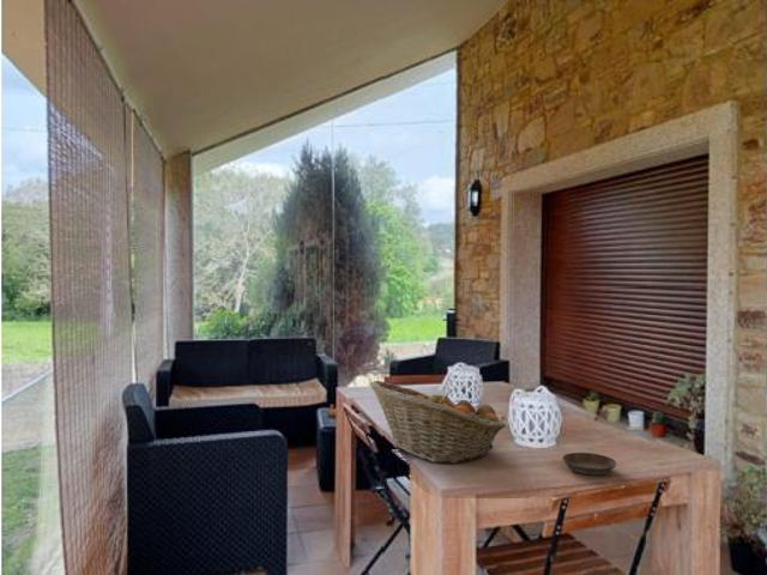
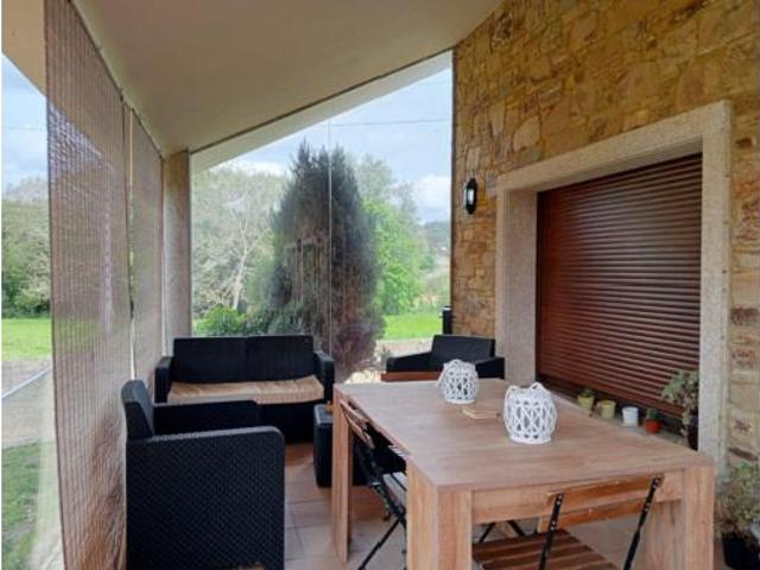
- saucer [561,452,617,476]
- fruit basket [368,380,507,465]
